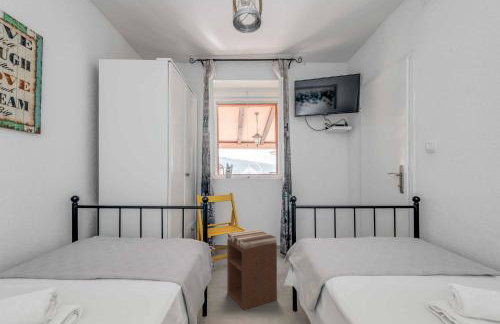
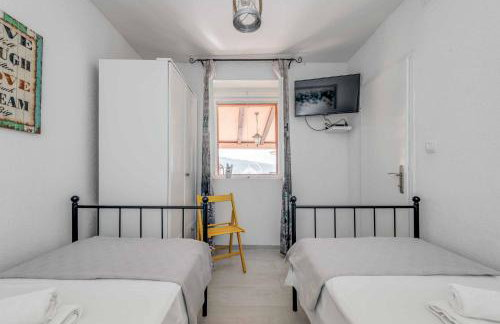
- nightstand [226,228,278,311]
